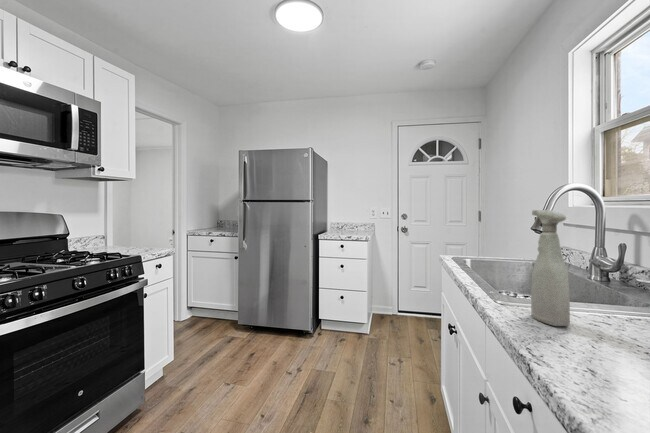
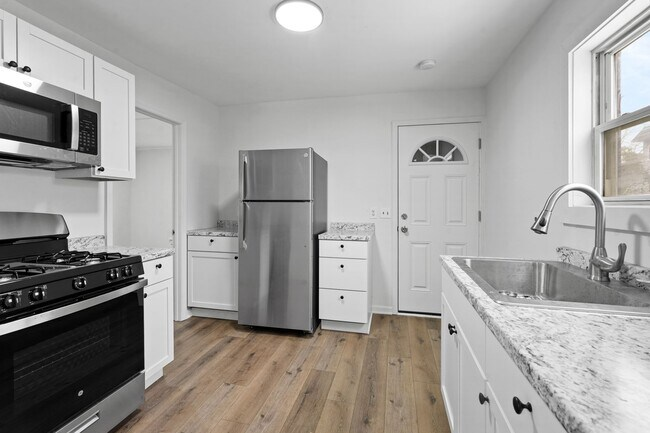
- spray bottle [530,209,571,327]
